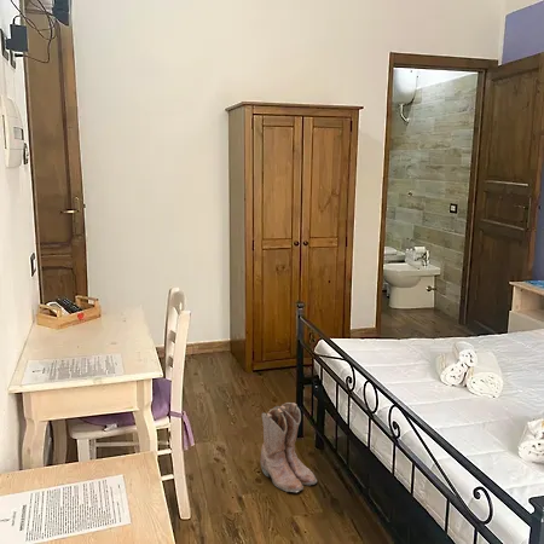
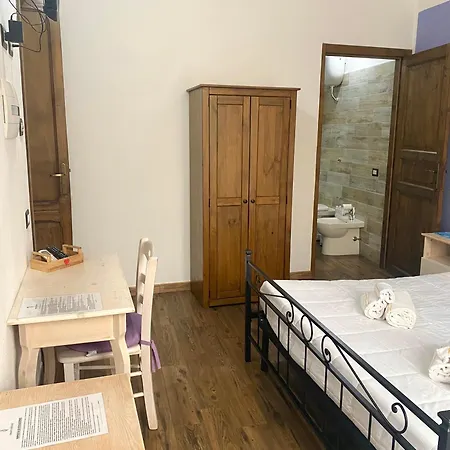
- boots [260,401,318,493]
